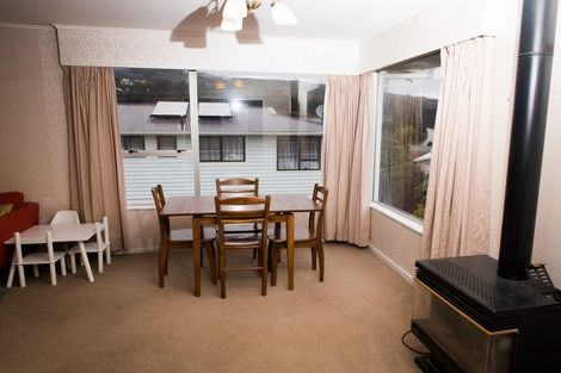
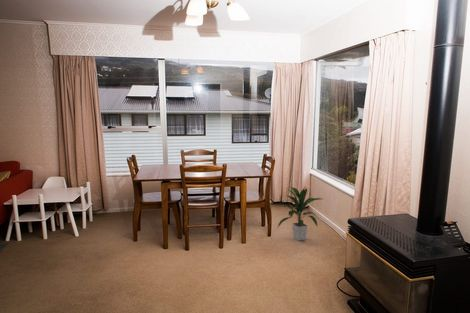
+ indoor plant [276,186,322,242]
